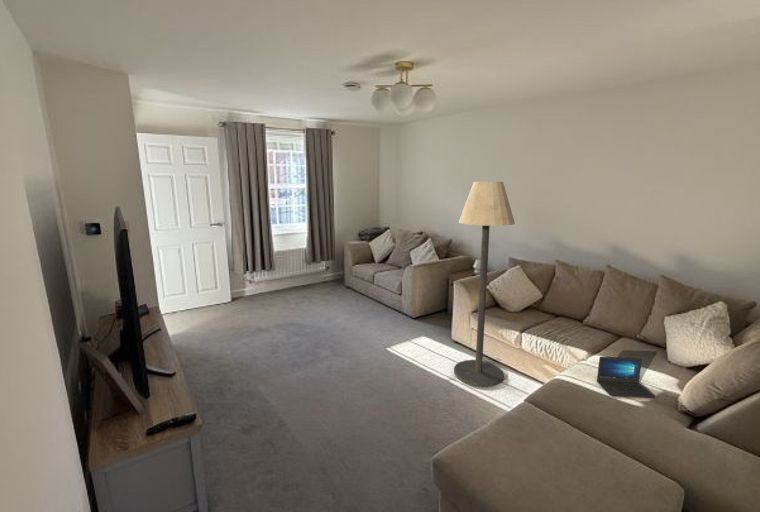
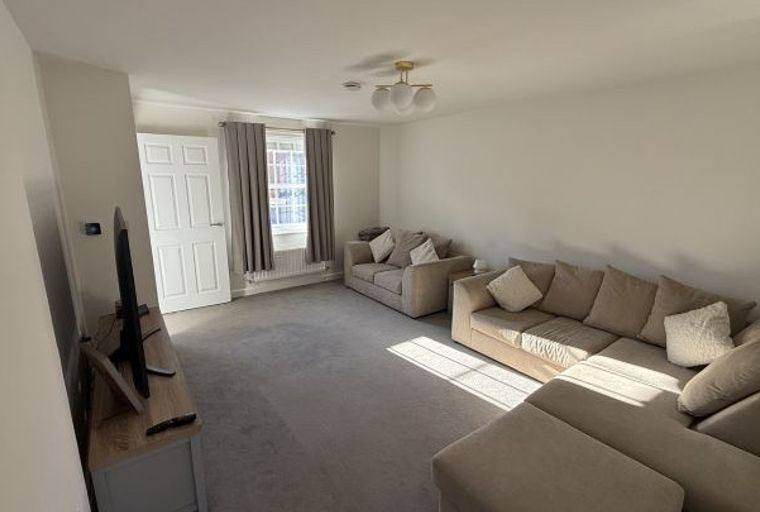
- floor lamp [453,181,516,387]
- laptop [596,356,656,399]
